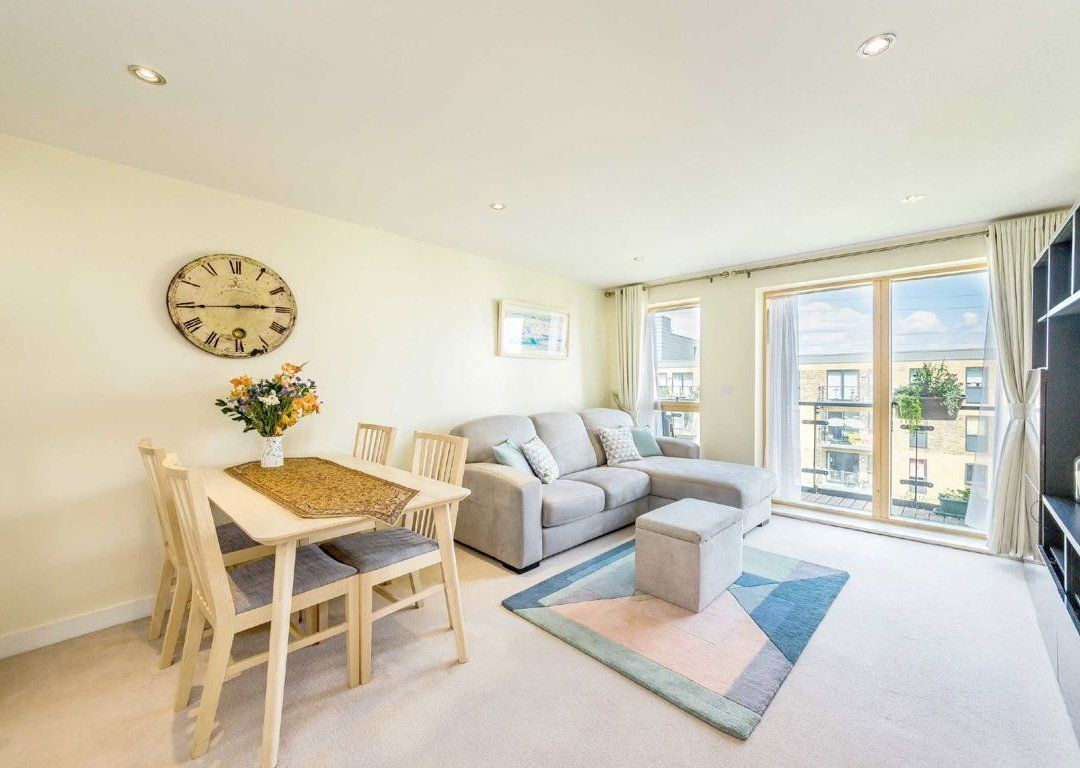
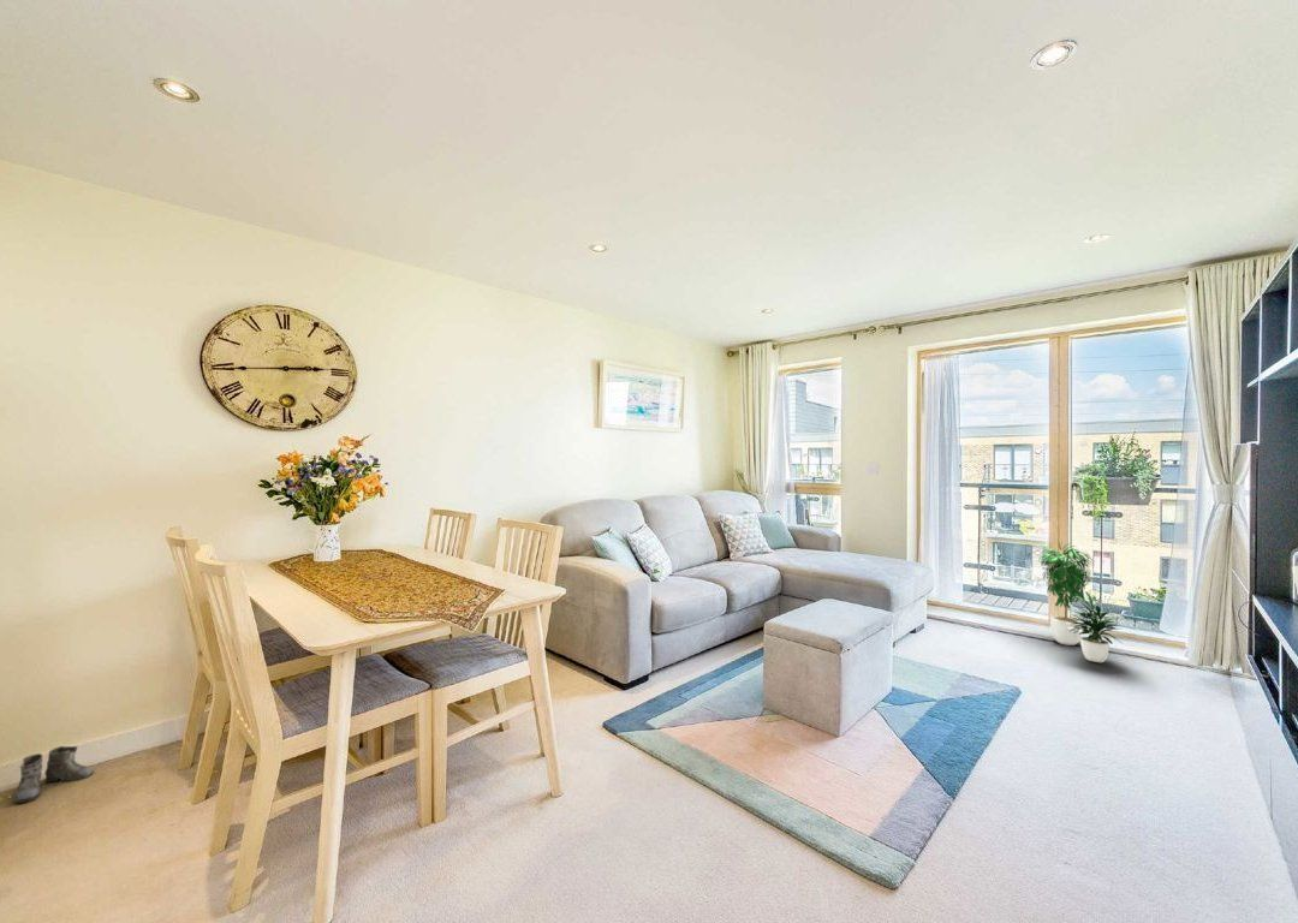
+ potted plant [1038,540,1124,663]
+ boots [4,745,95,804]
